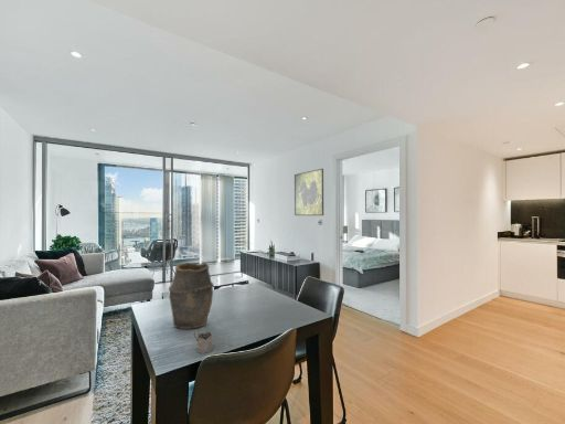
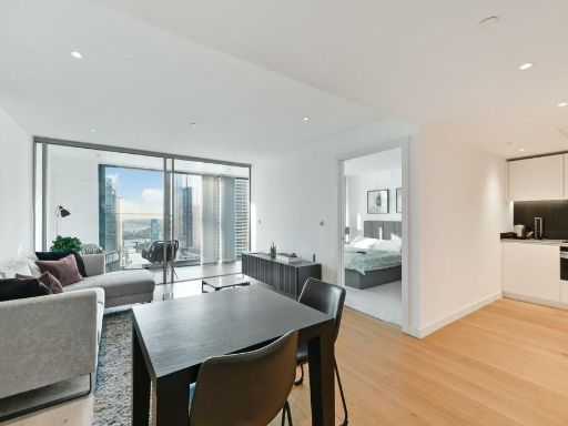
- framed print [294,168,324,216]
- vase [168,262,214,330]
- tea glass holder [193,329,214,354]
